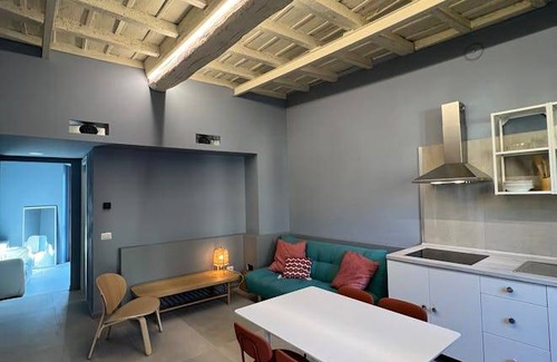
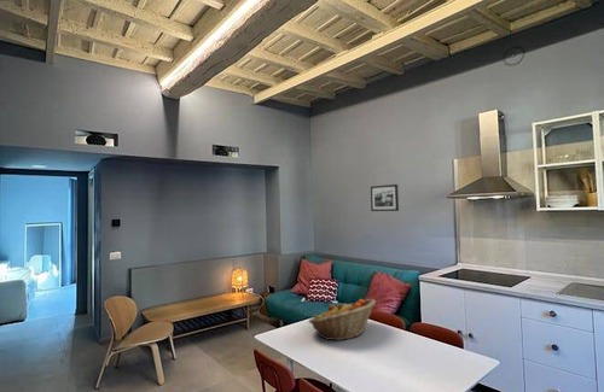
+ fruit basket [307,298,377,341]
+ picture frame [370,183,400,212]
